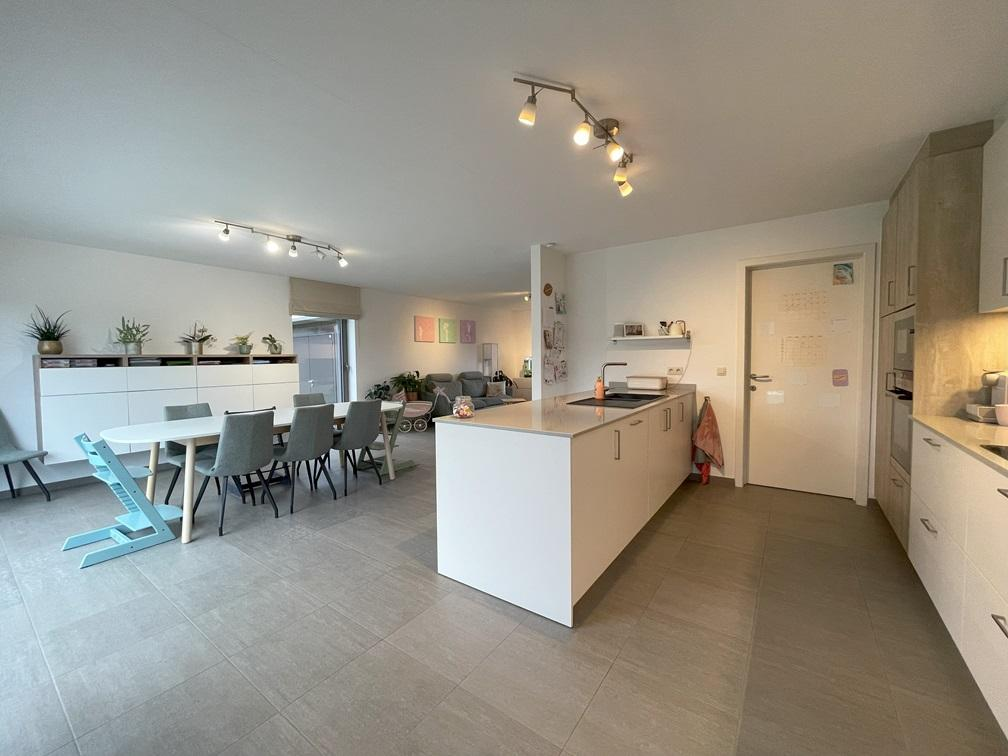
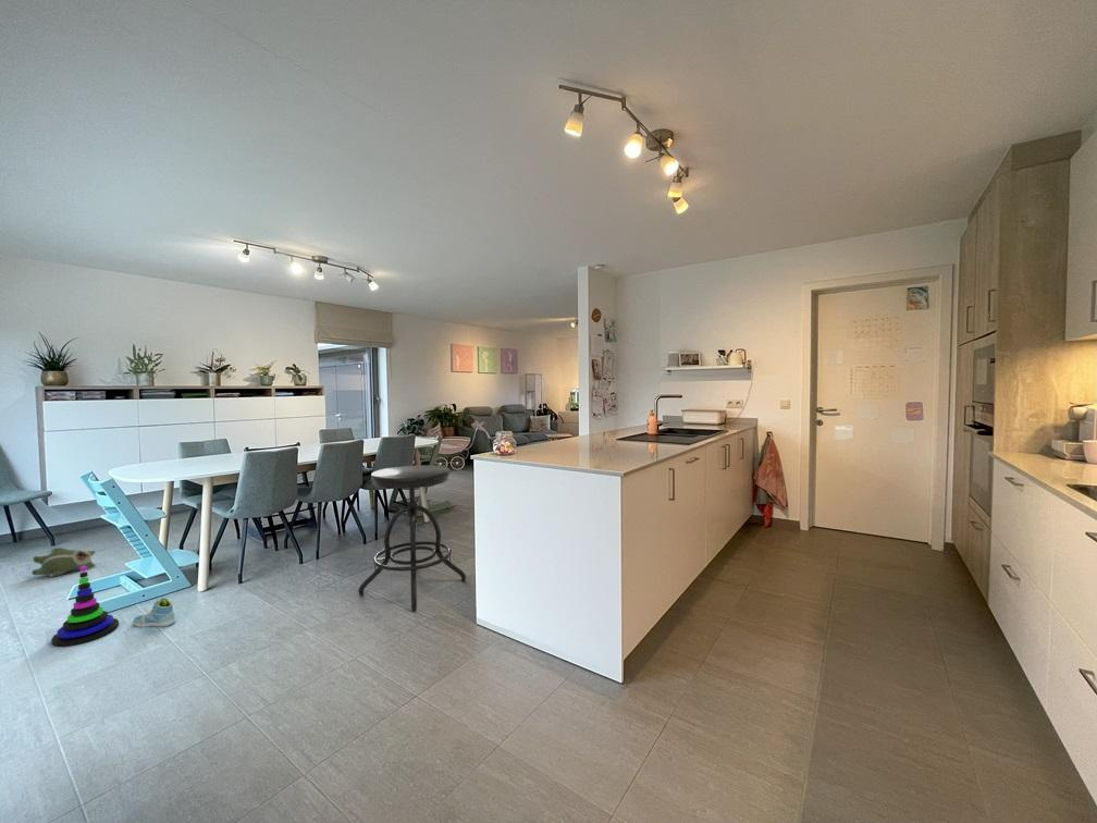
+ stacking toy [50,566,120,648]
+ sneaker [132,597,176,628]
+ stool [357,465,467,612]
+ plush toy [30,546,97,578]
